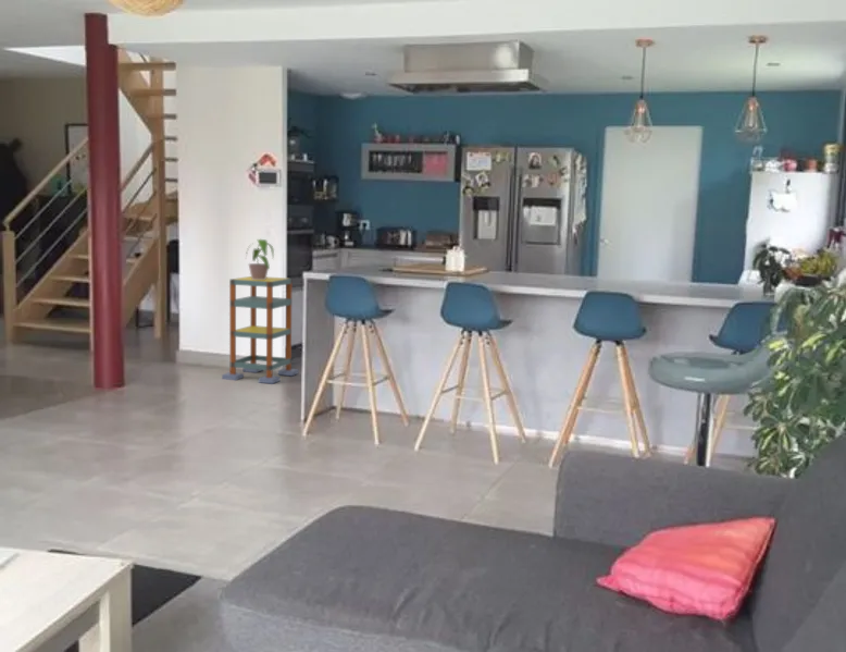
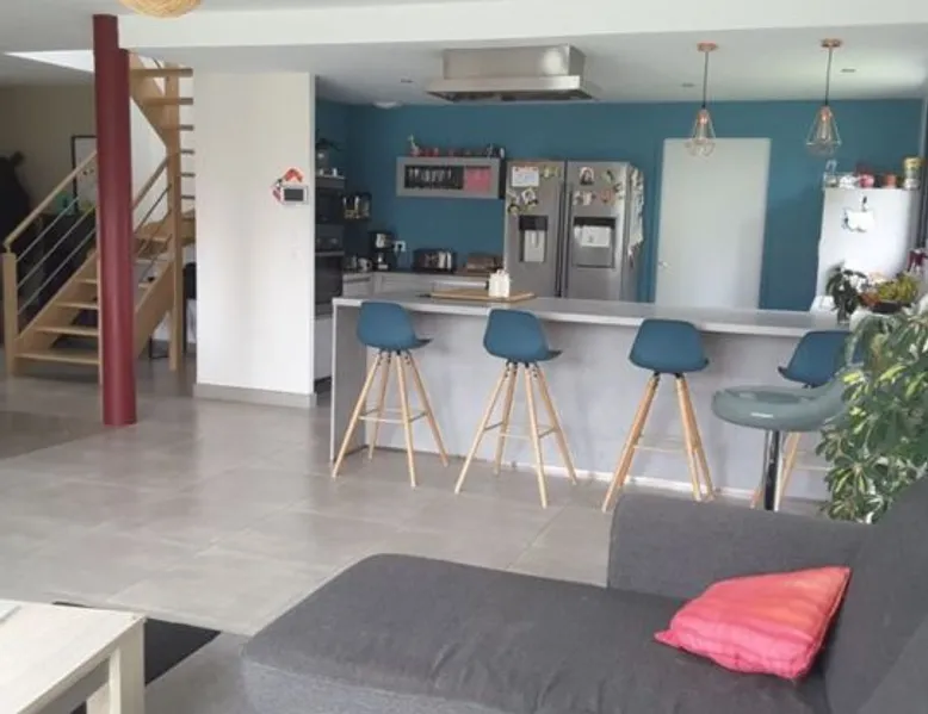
- shelving unit [221,275,299,384]
- potted plant [245,238,275,280]
